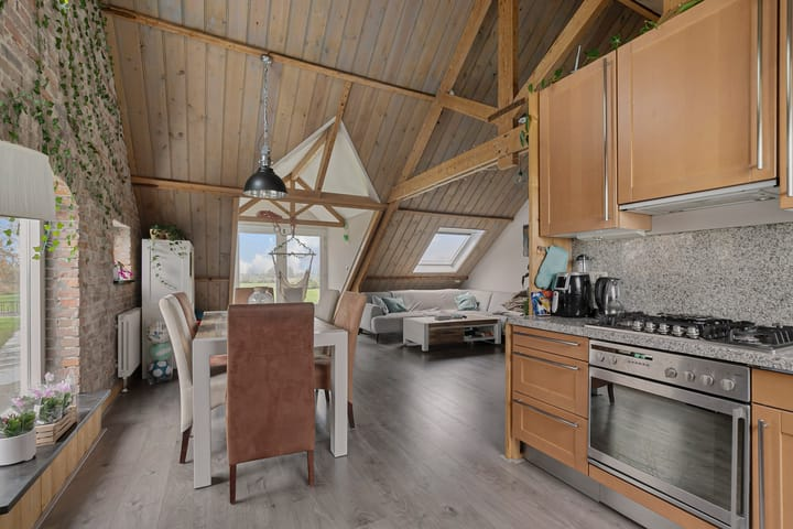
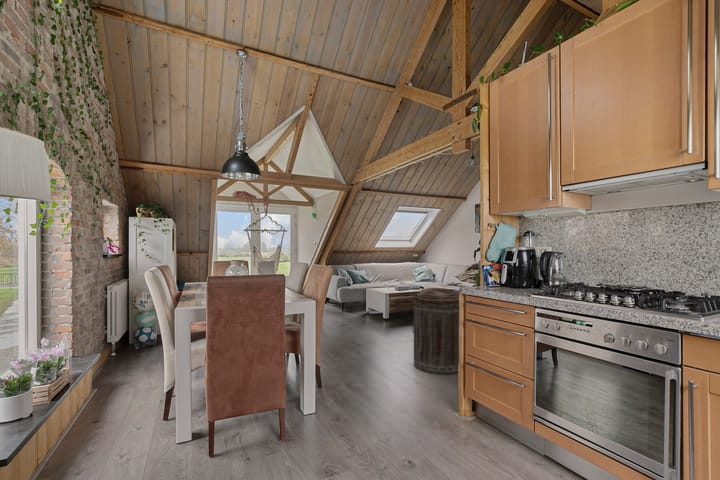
+ trash can lid [411,287,460,375]
